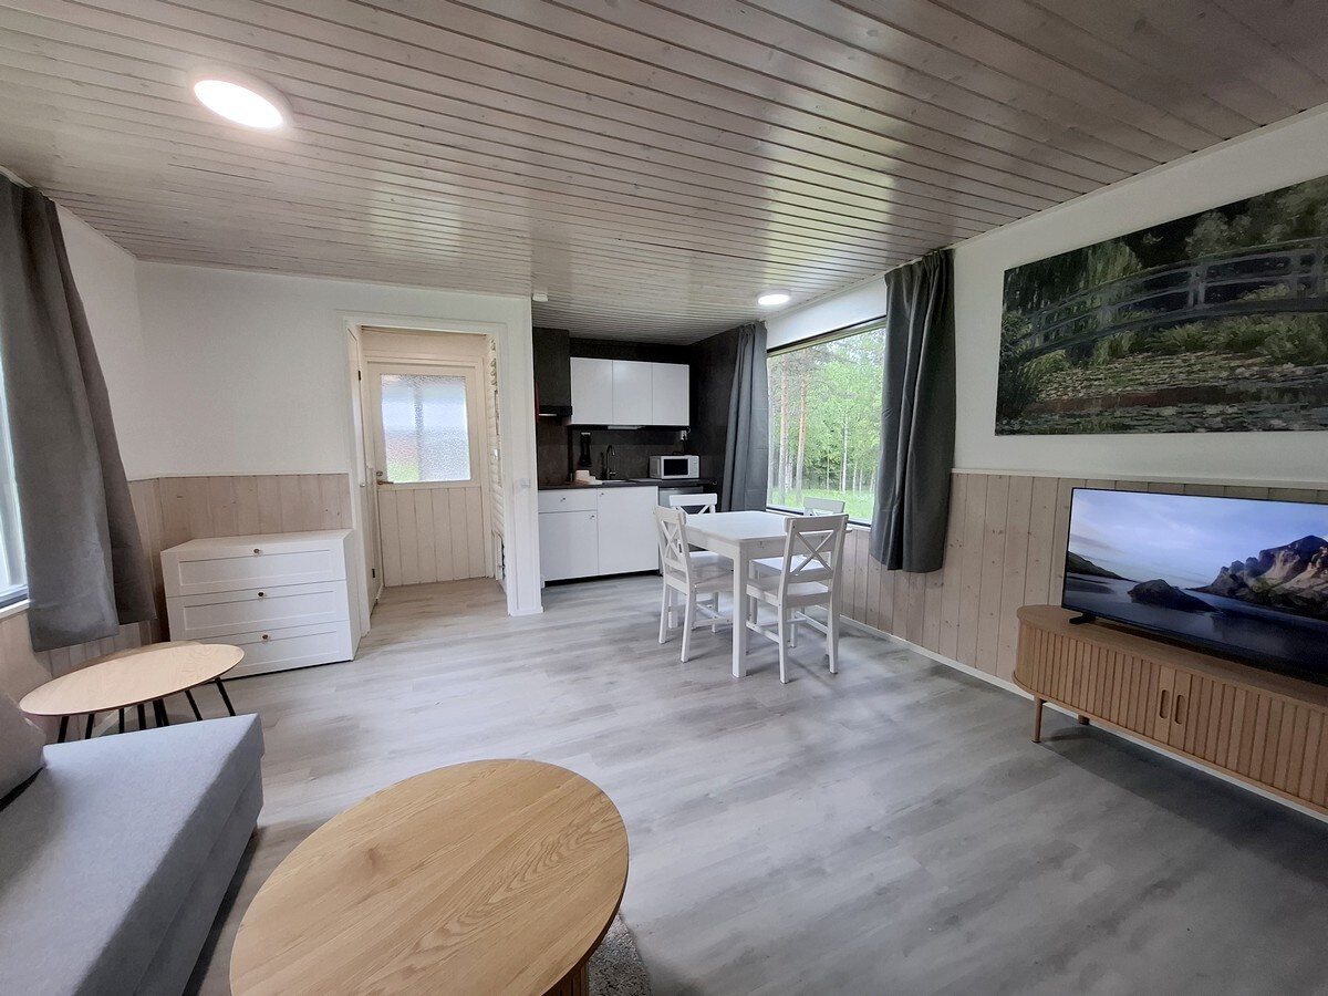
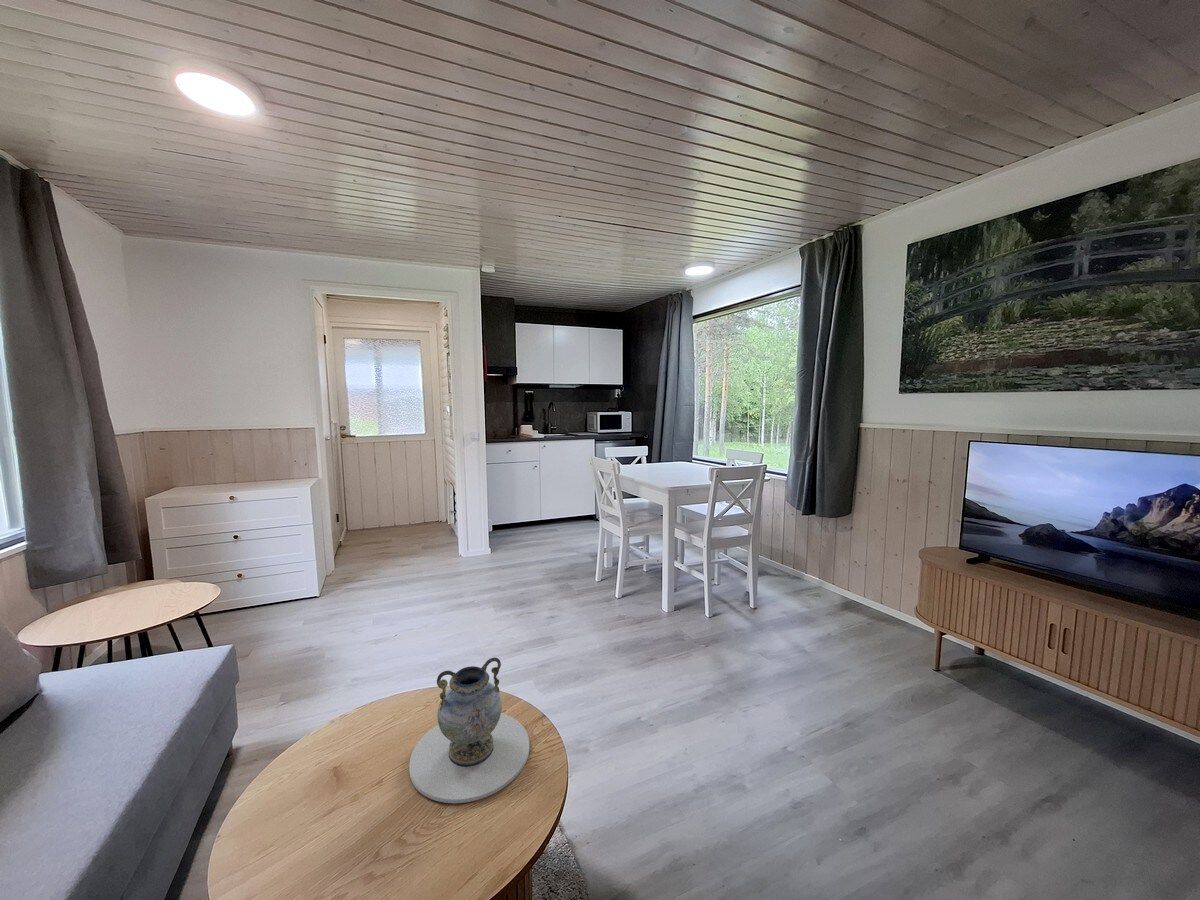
+ decorative vase [408,656,530,804]
